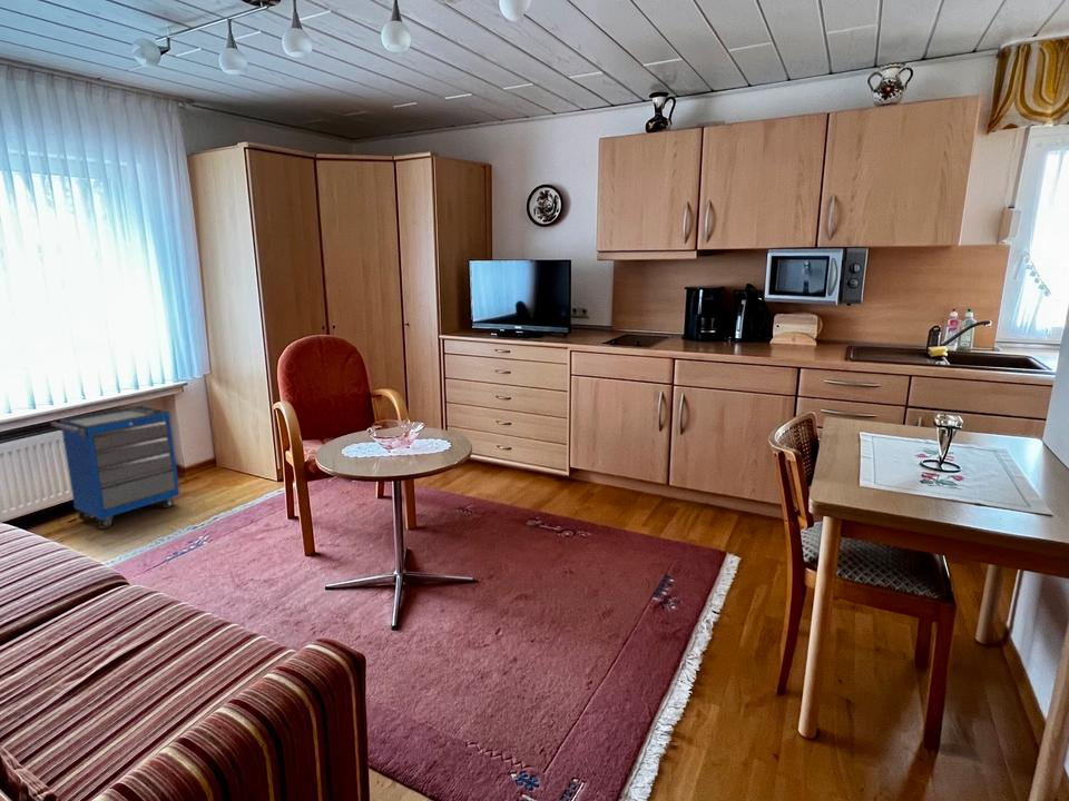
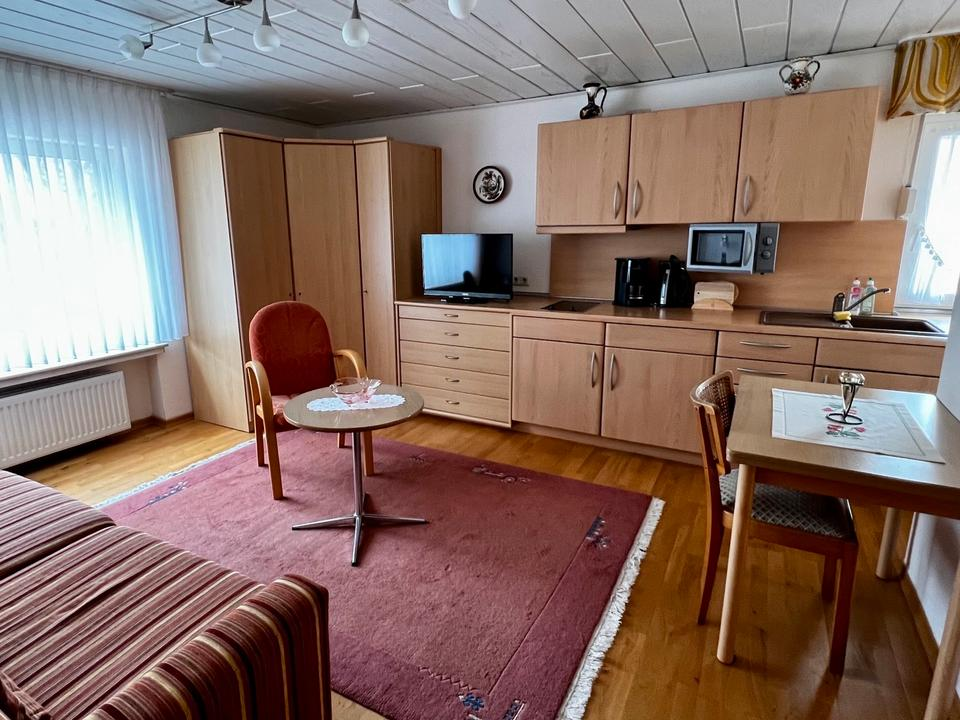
- cabinet [50,404,180,530]
